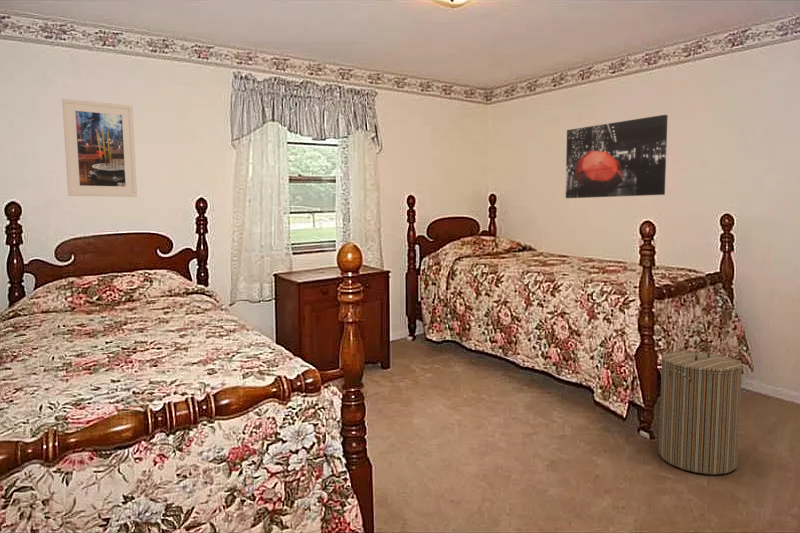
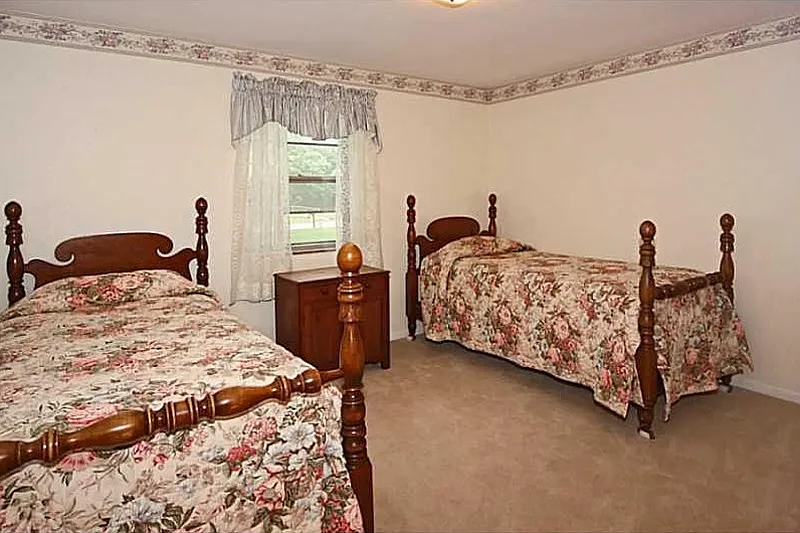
- laundry hamper [658,342,744,475]
- wall art [565,114,669,199]
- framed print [61,98,138,198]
